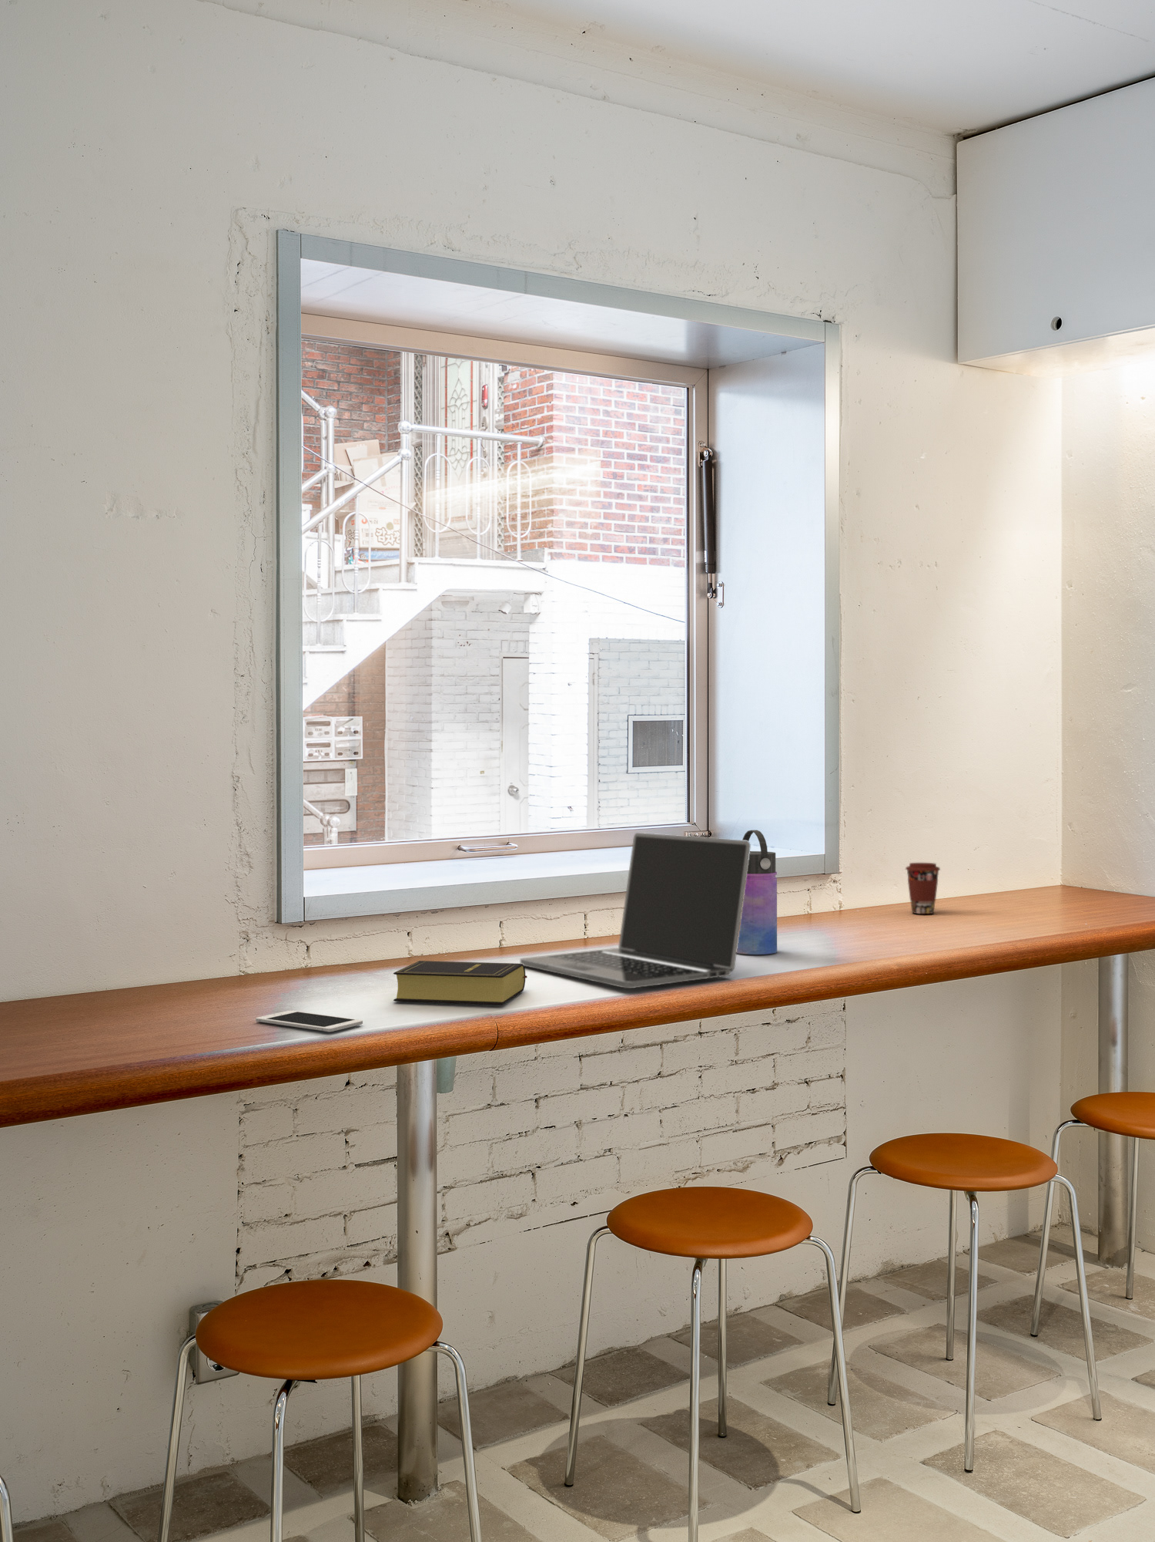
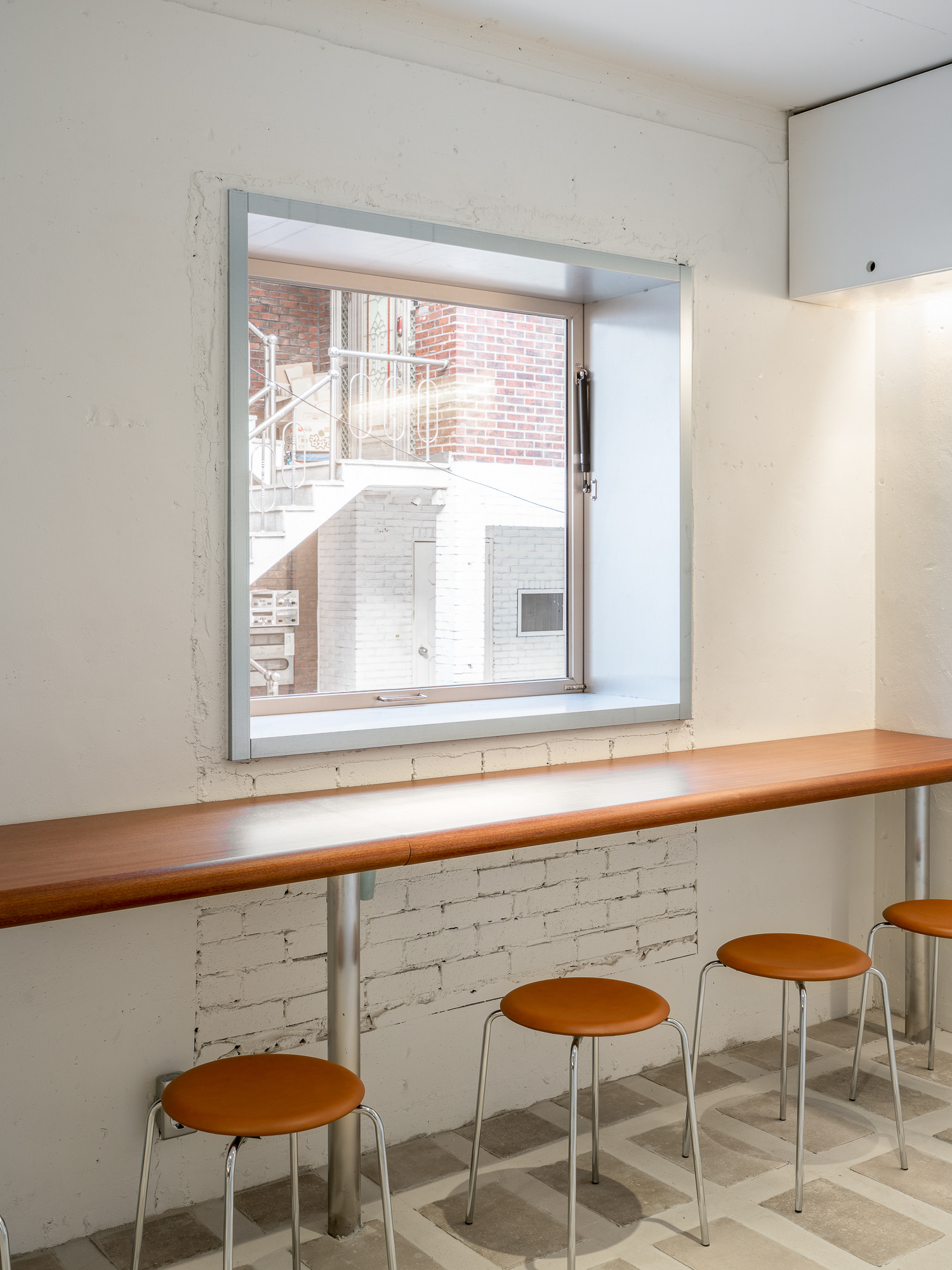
- cell phone [255,1010,364,1032]
- water bottle [736,829,778,956]
- book [393,960,528,1005]
- coffee cup [905,862,941,914]
- laptop [519,832,751,990]
